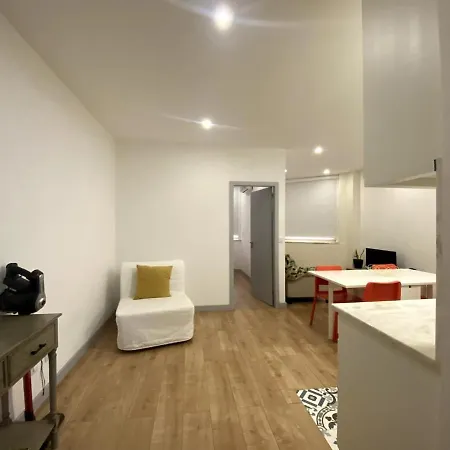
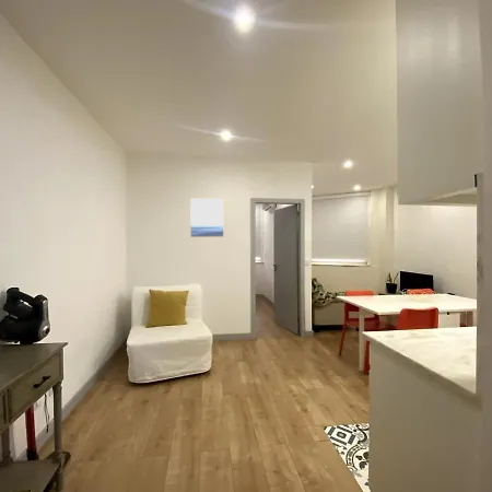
+ wall art [189,198,224,237]
